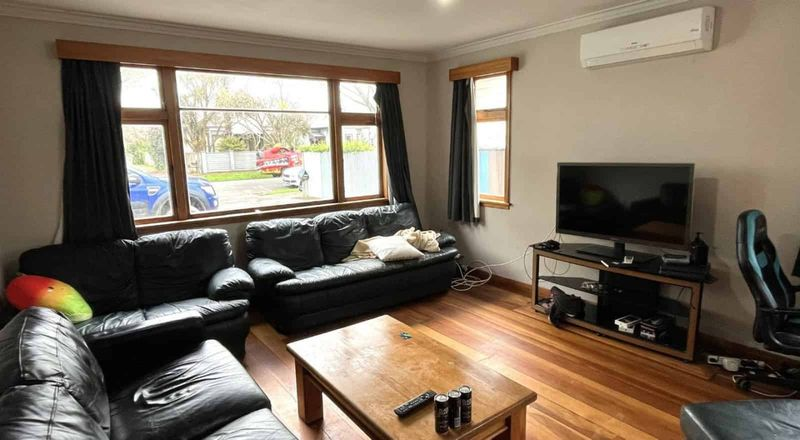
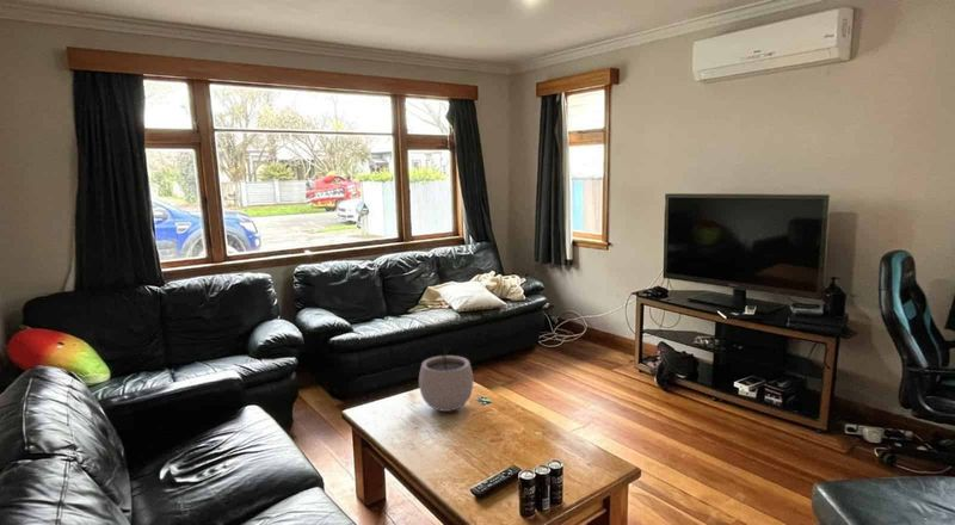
+ plant pot [418,342,475,413]
